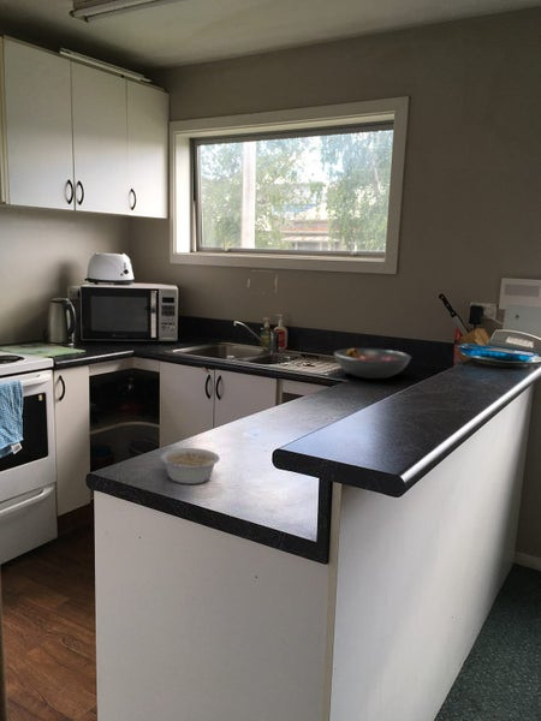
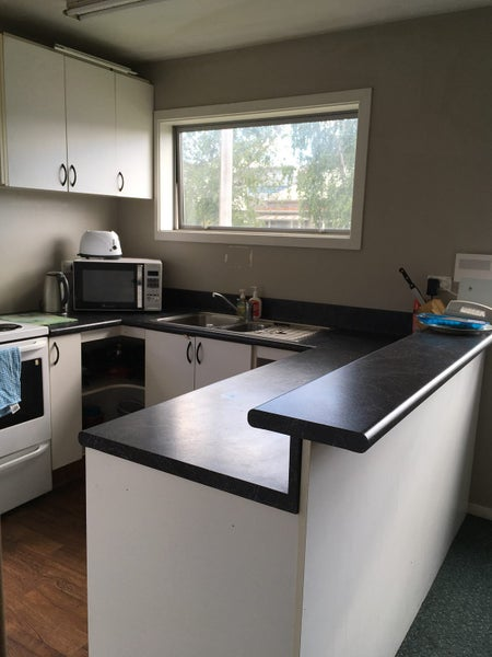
- legume [159,447,221,485]
- fruit bowl [333,347,412,380]
